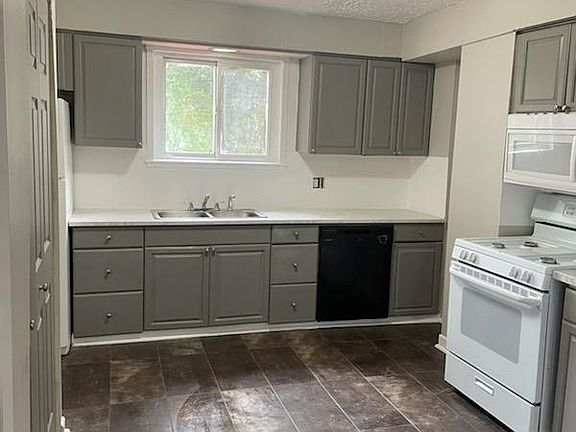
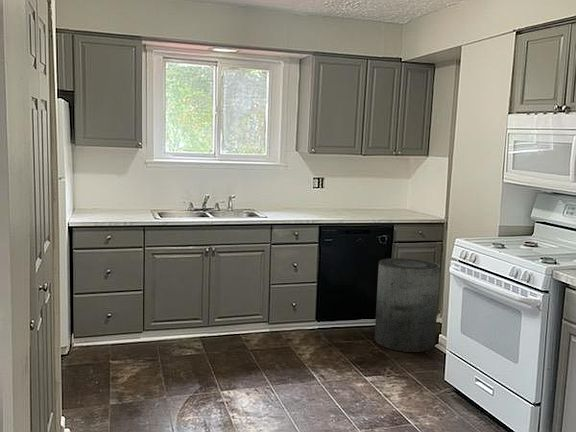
+ trash can [374,257,441,353]
